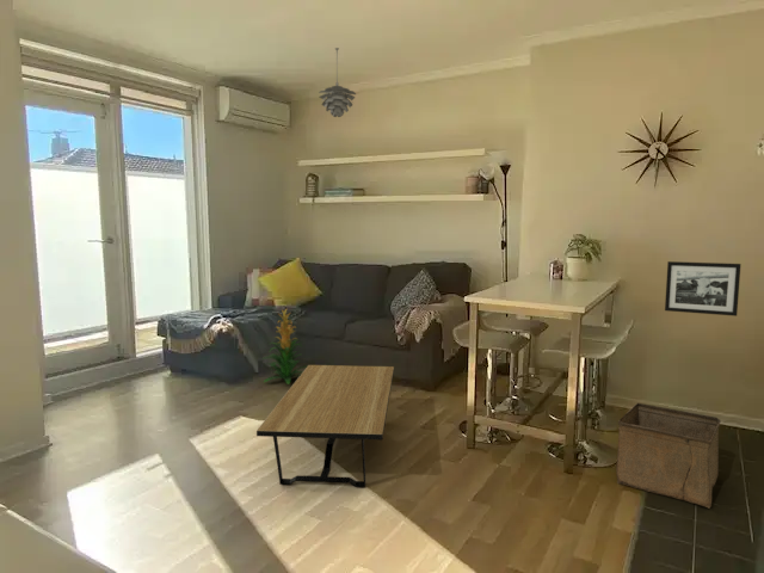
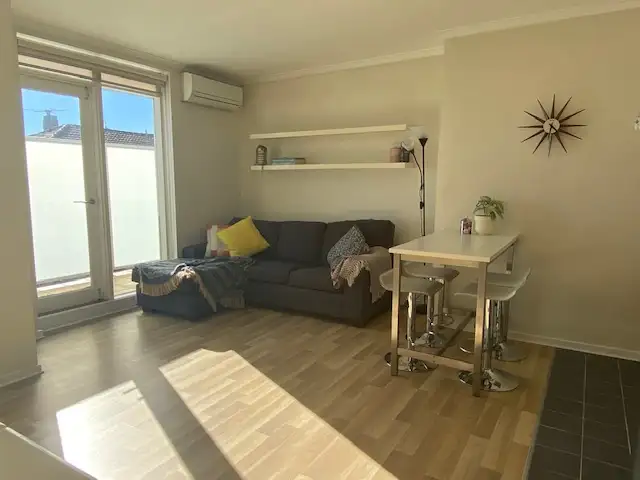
- indoor plant [261,308,308,386]
- pendant light [318,47,357,118]
- picture frame [664,260,743,318]
- storage bin [615,402,722,509]
- coffee table [255,364,395,488]
